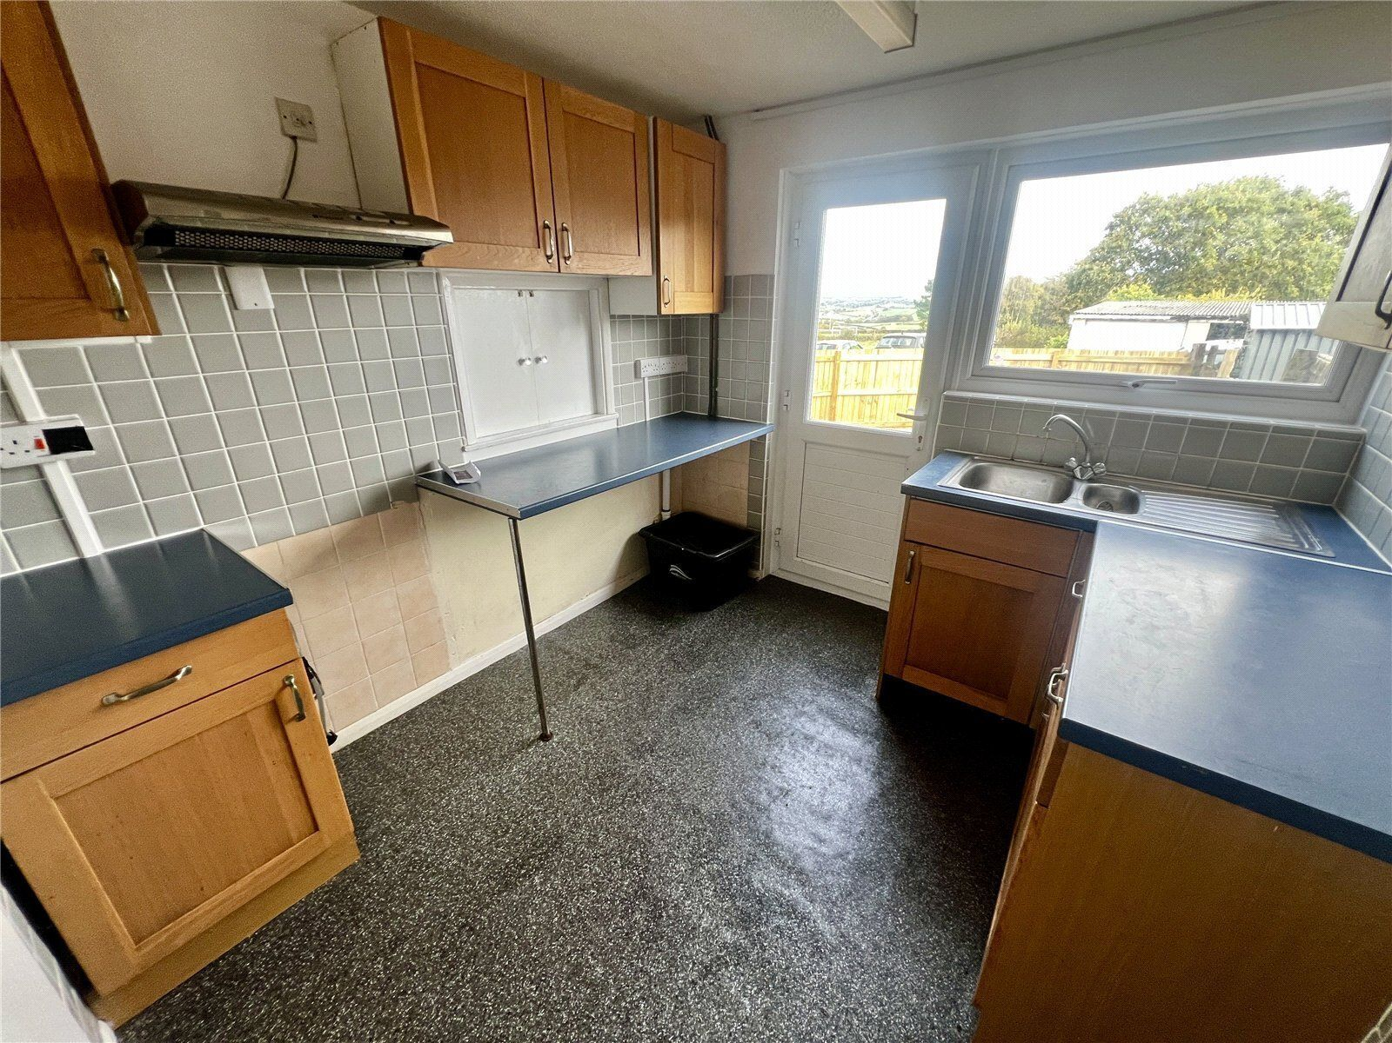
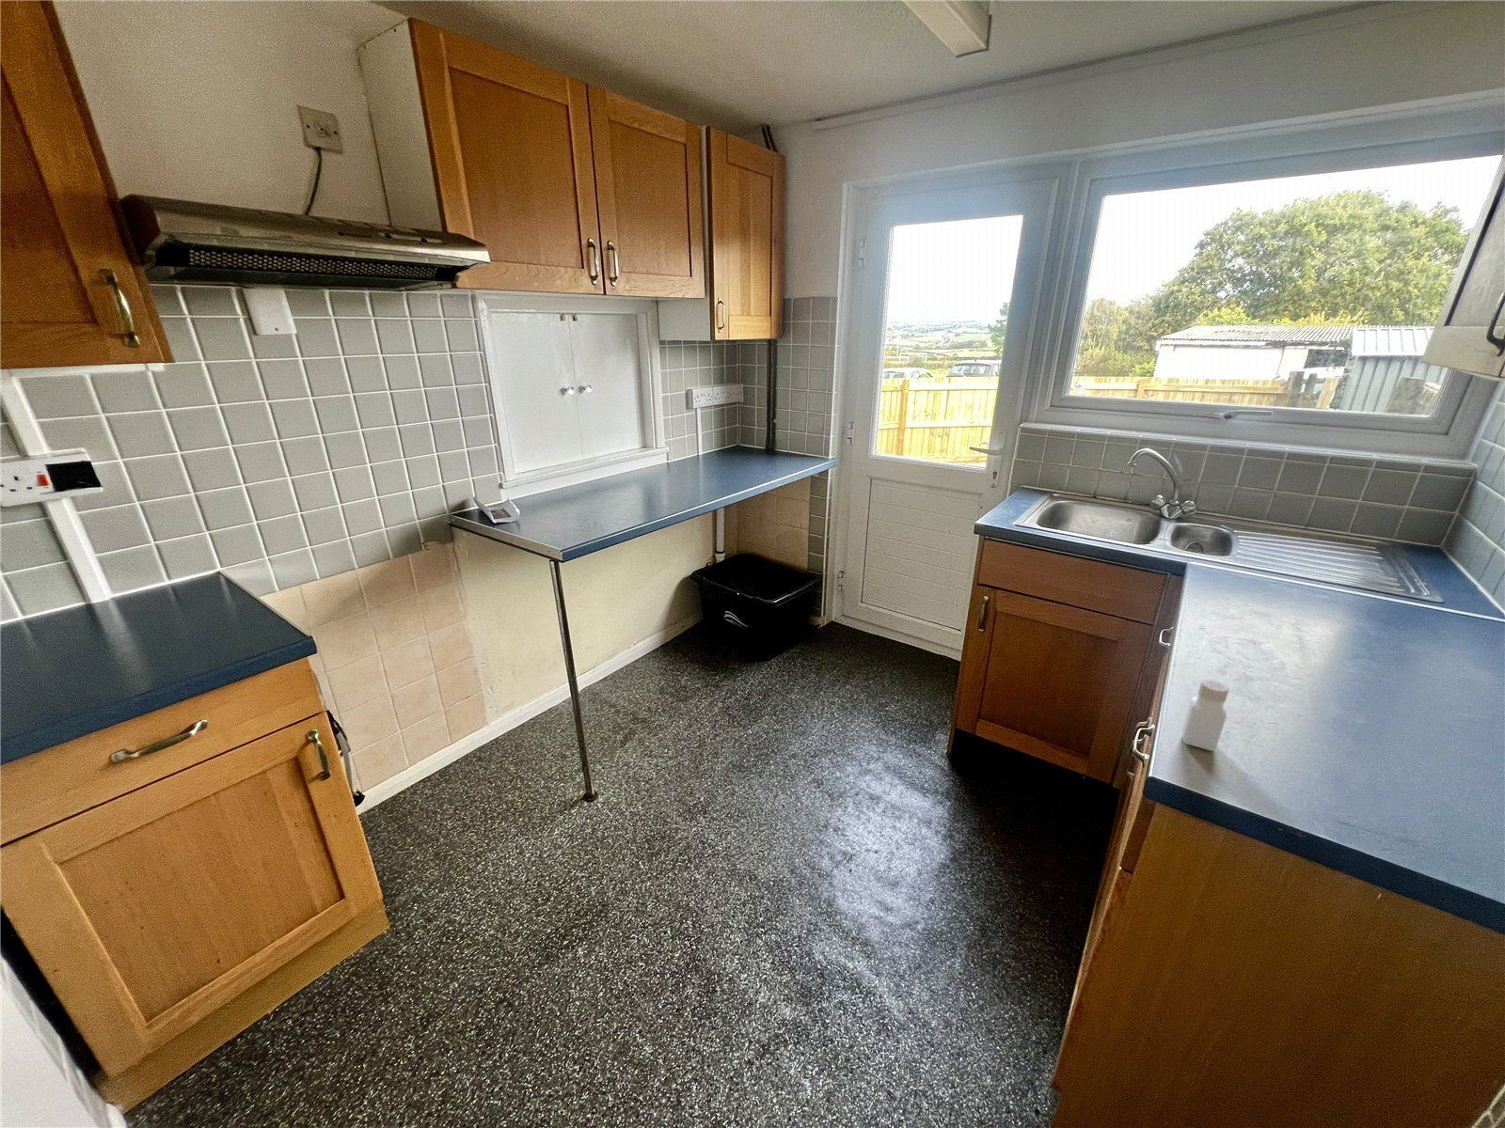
+ pepper shaker [1181,679,1230,752]
